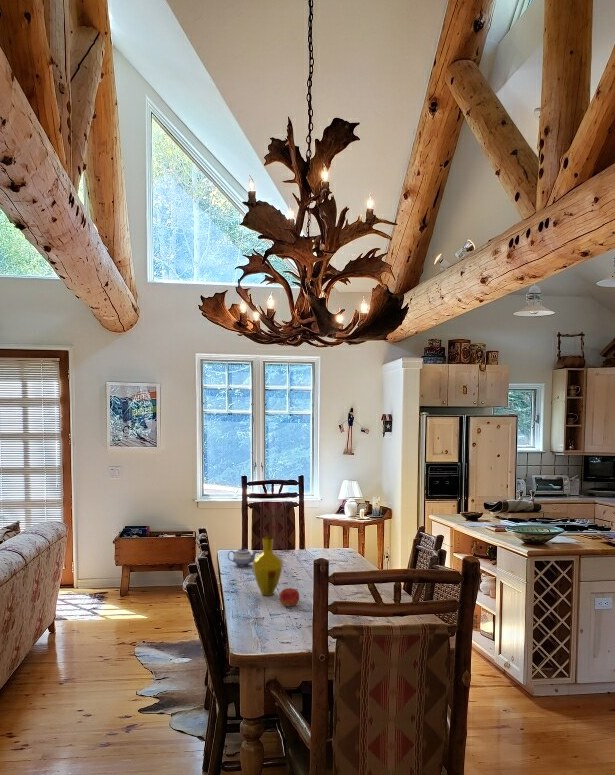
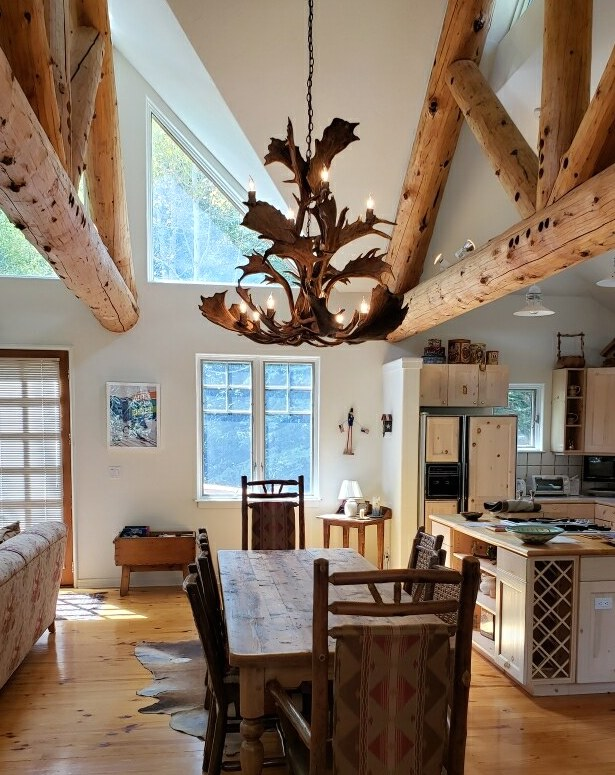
- fruit [279,587,300,607]
- vase [252,536,284,597]
- teapot [227,546,258,567]
